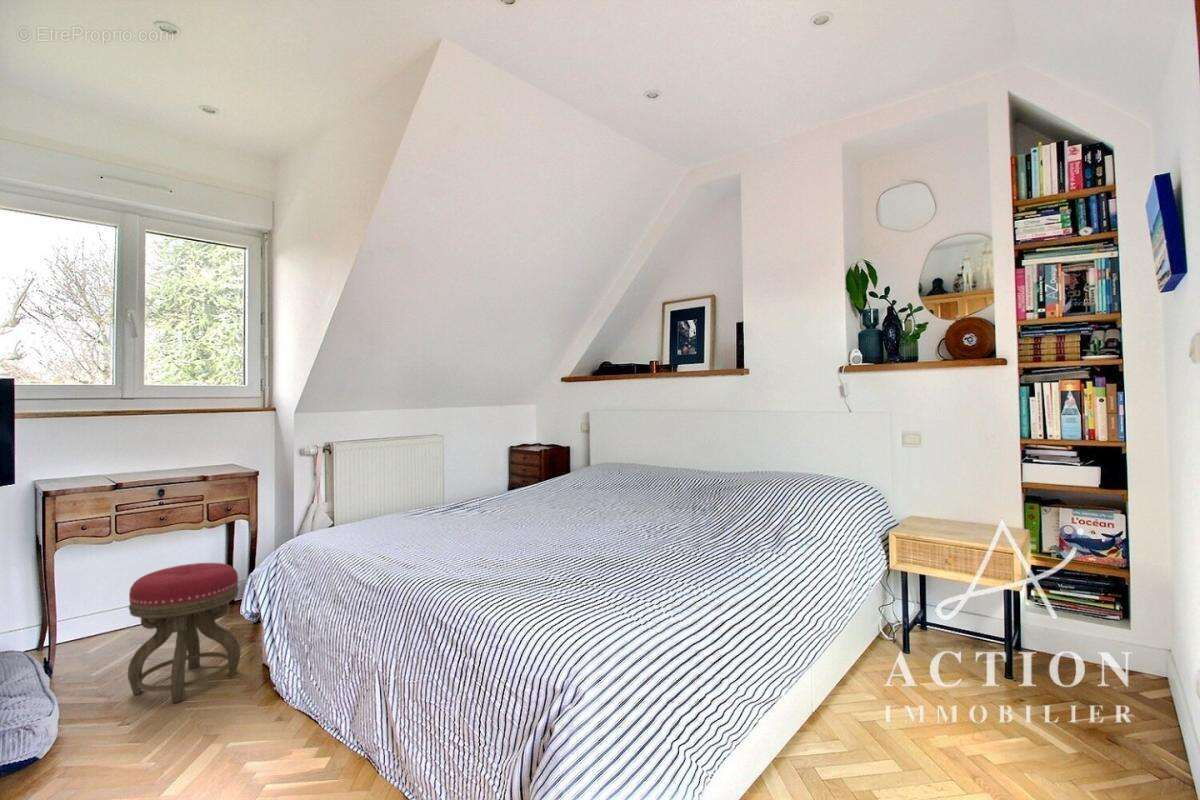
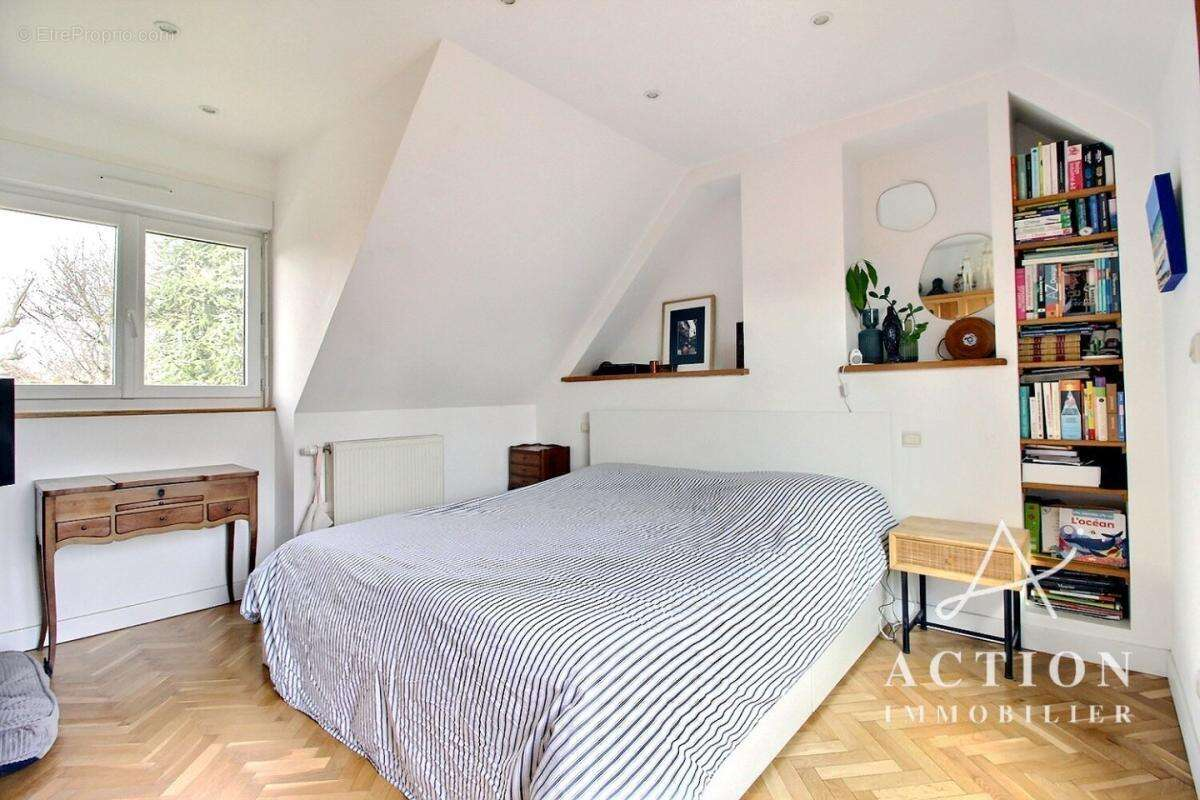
- stool [127,562,242,704]
